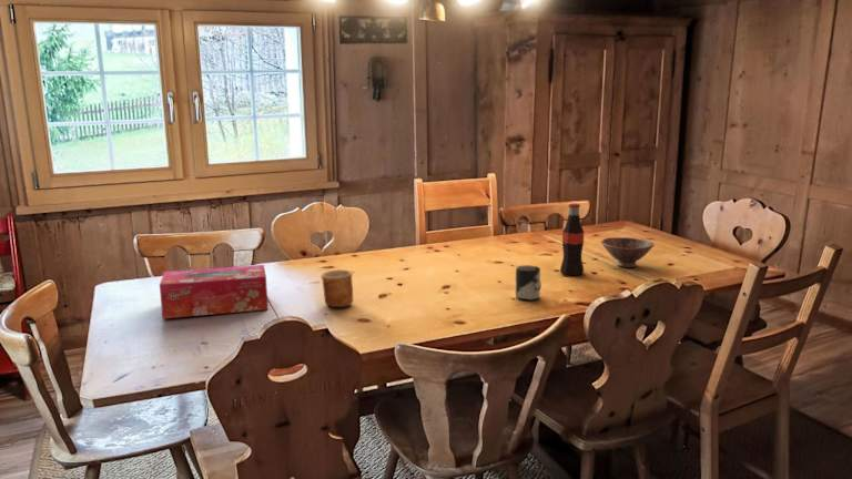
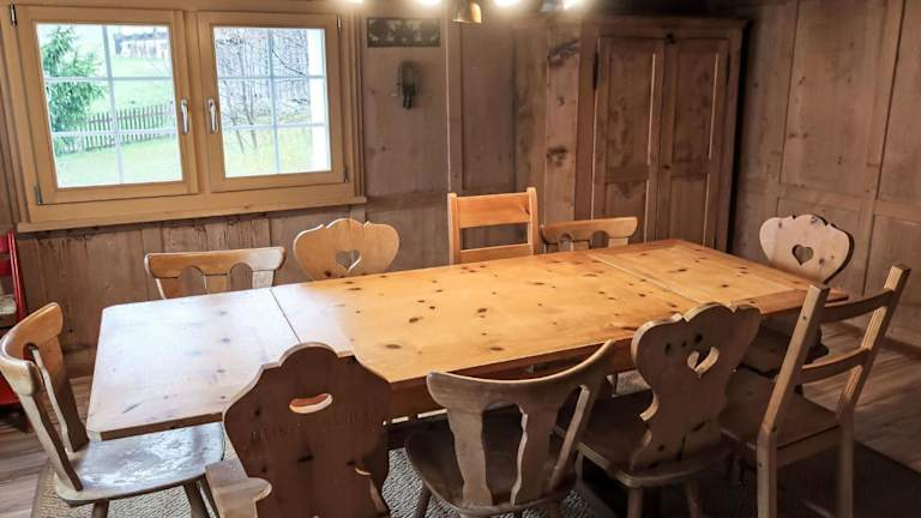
- cup [515,264,542,302]
- cup [320,268,354,308]
- bowl [600,236,656,268]
- tissue box [159,264,270,319]
- bottle [559,202,585,276]
